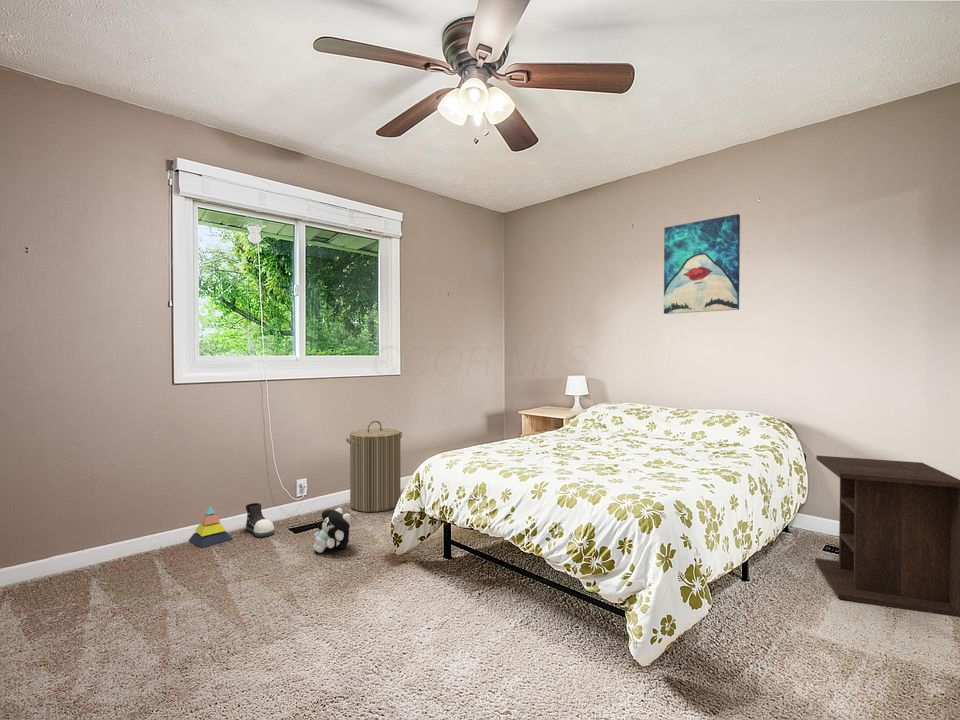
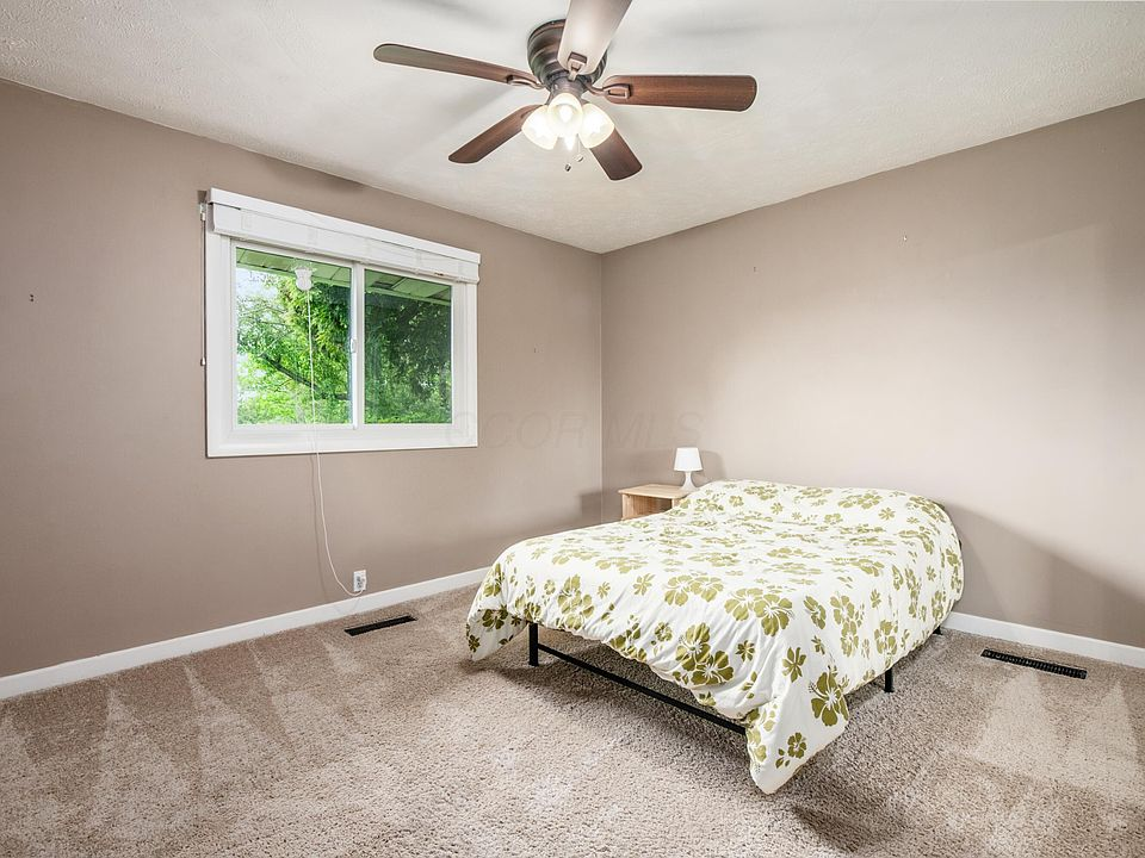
- stacking toy [188,505,233,549]
- nightstand [814,455,960,618]
- shoe [245,502,275,538]
- plush toy [312,507,352,554]
- wall art [663,213,741,315]
- laundry hamper [345,420,403,513]
